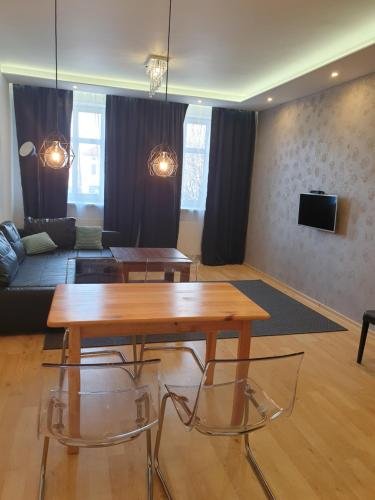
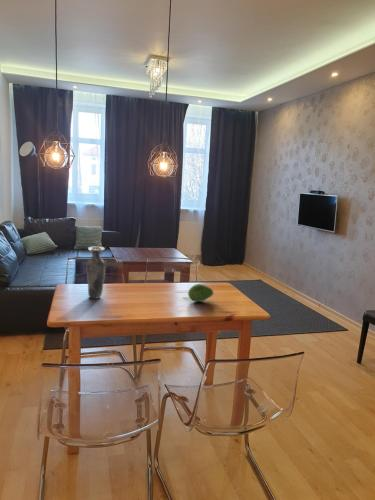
+ fruit [187,283,214,303]
+ vase [86,246,106,300]
